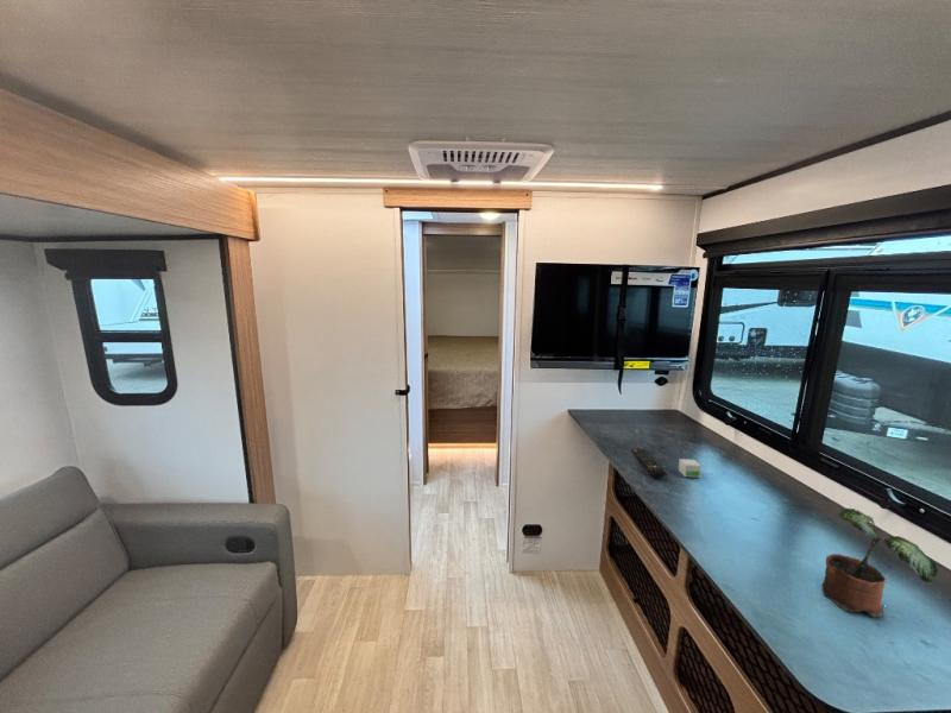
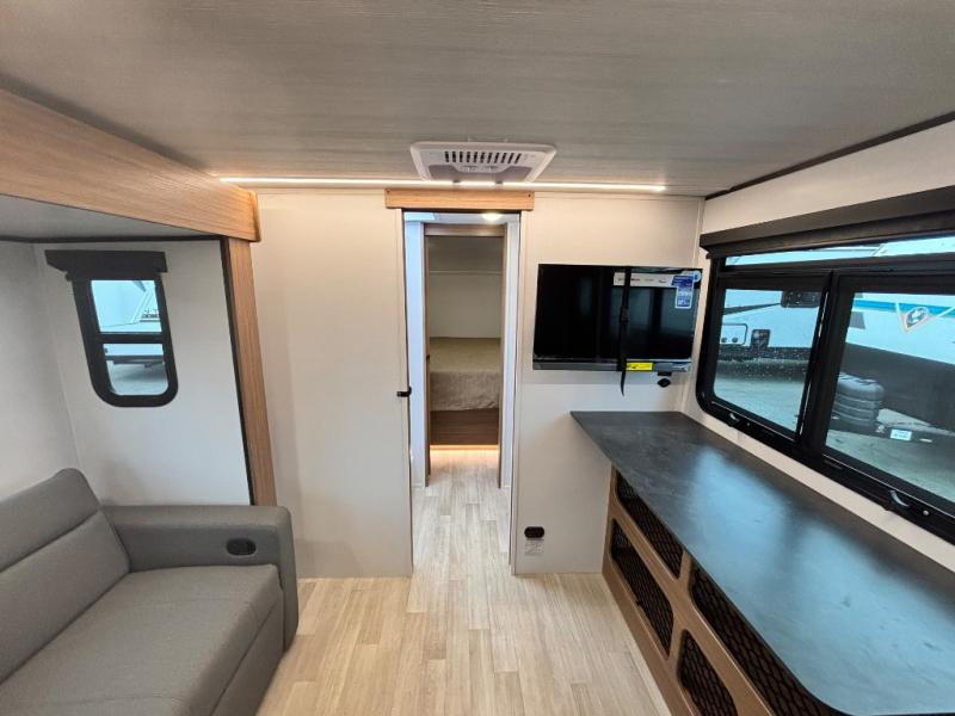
- small box [678,458,703,479]
- remote control [630,447,668,478]
- potted plant [820,507,939,618]
